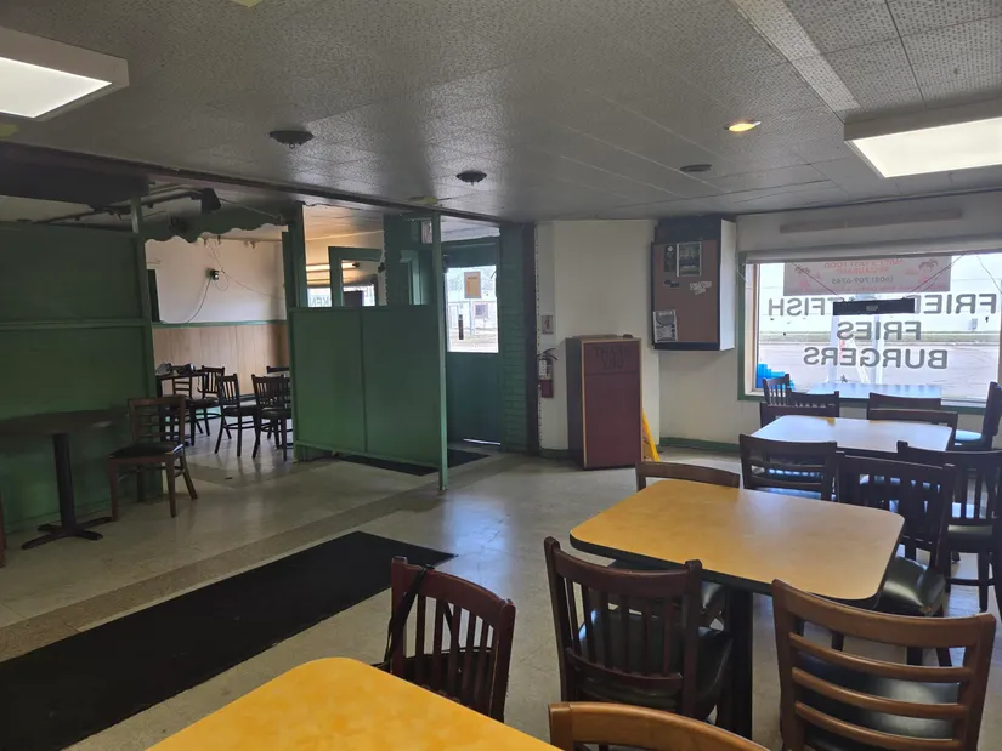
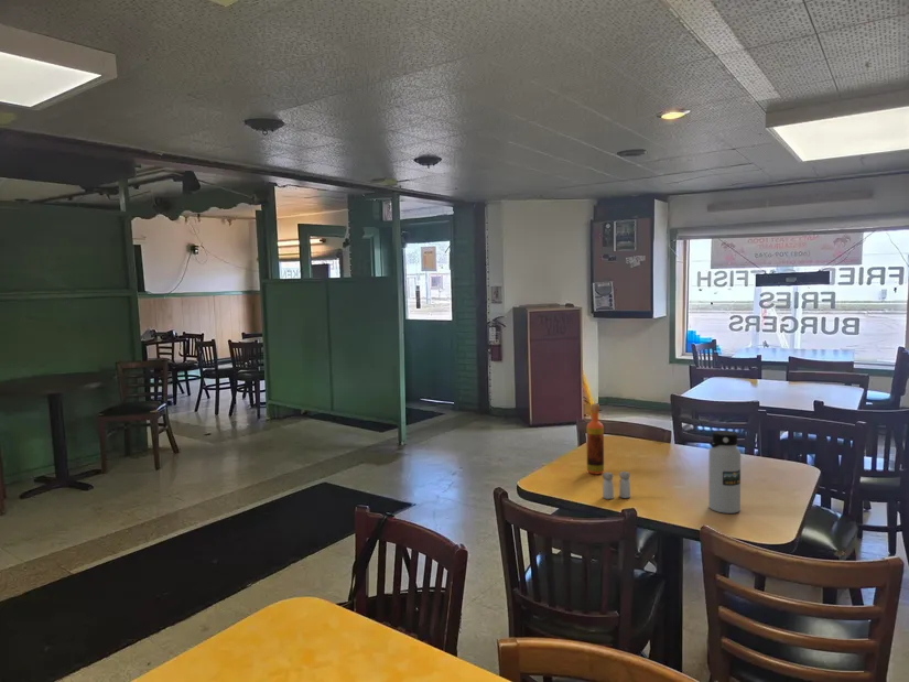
+ salt and pepper shaker [602,470,631,500]
+ hot sauce [585,403,605,475]
+ water bottle [707,430,742,515]
